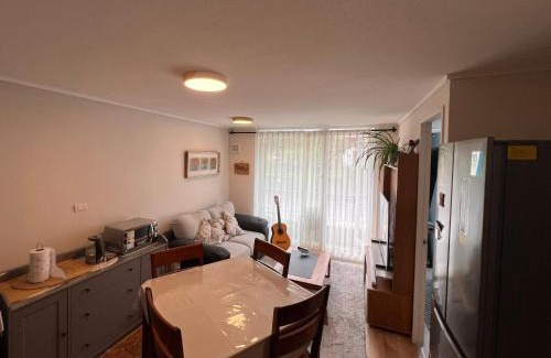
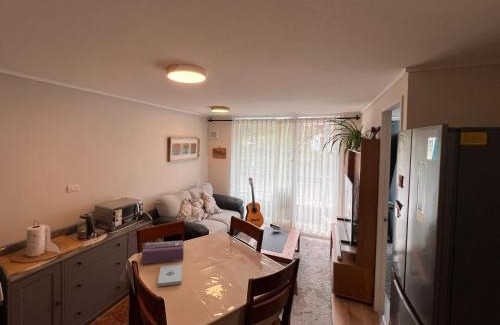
+ tissue box [141,240,184,265]
+ notepad [157,264,183,287]
